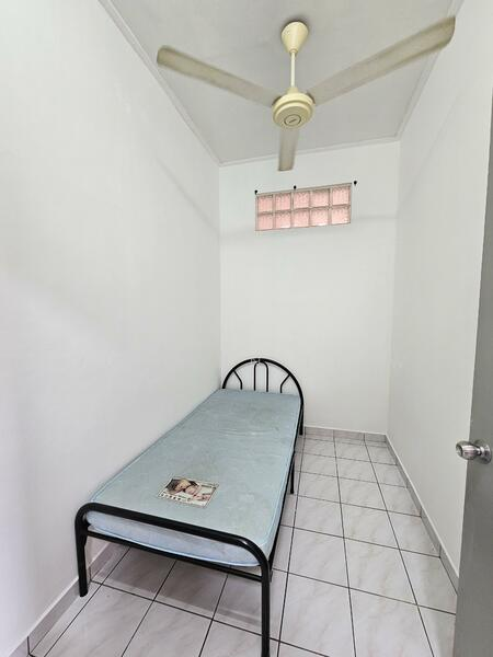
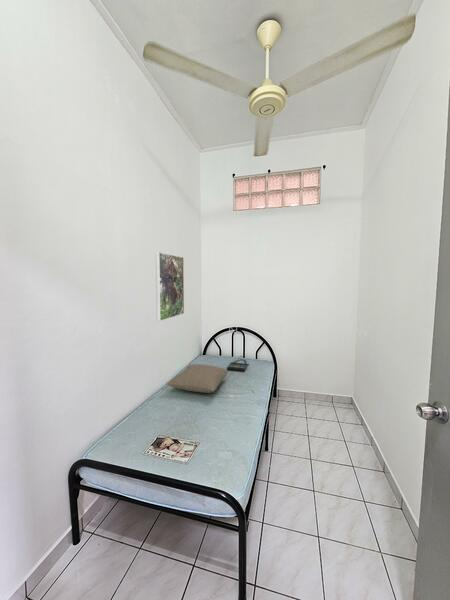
+ pillow [166,364,229,394]
+ tote bag [226,355,250,373]
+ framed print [155,251,185,322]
